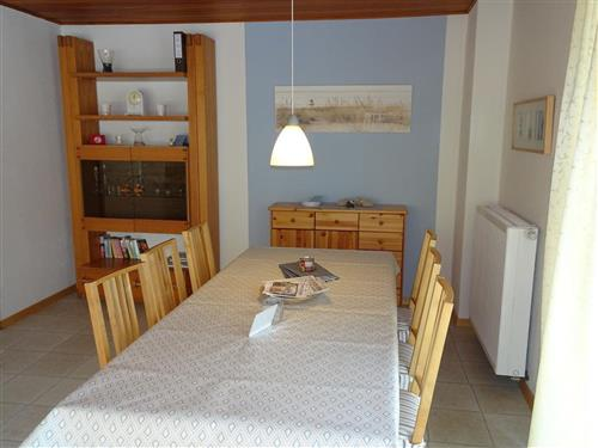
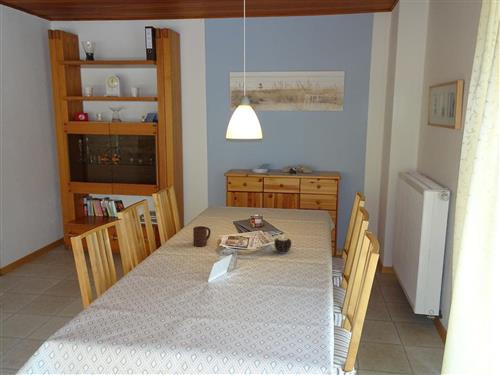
+ cup [192,225,212,247]
+ candle [273,236,292,255]
